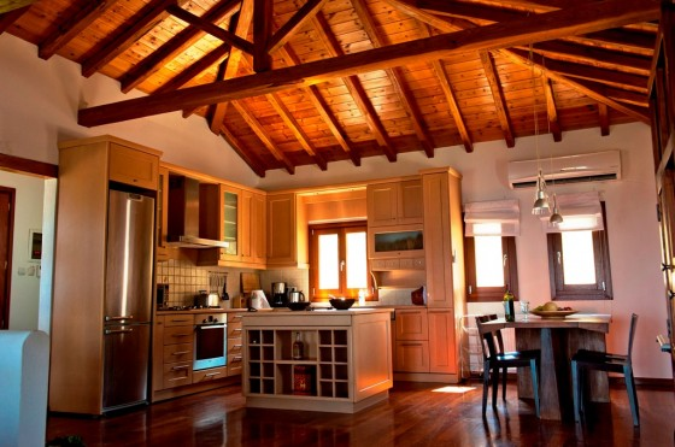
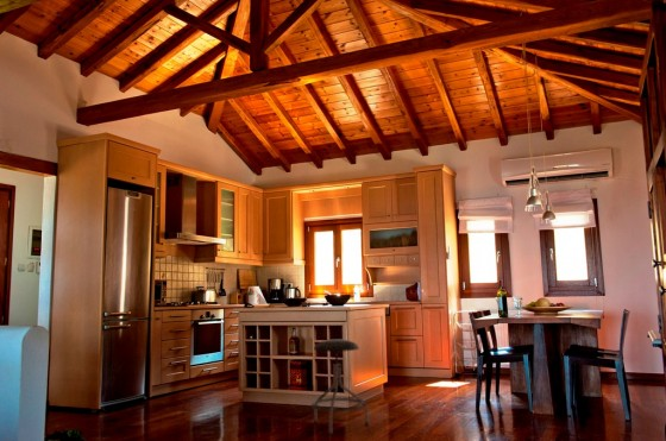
+ stool [310,338,370,437]
